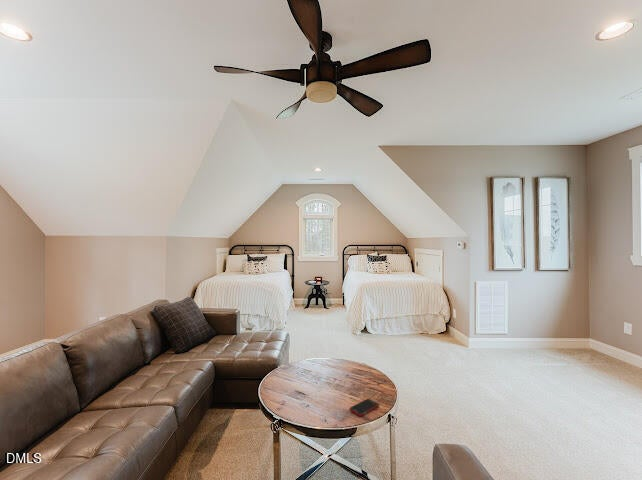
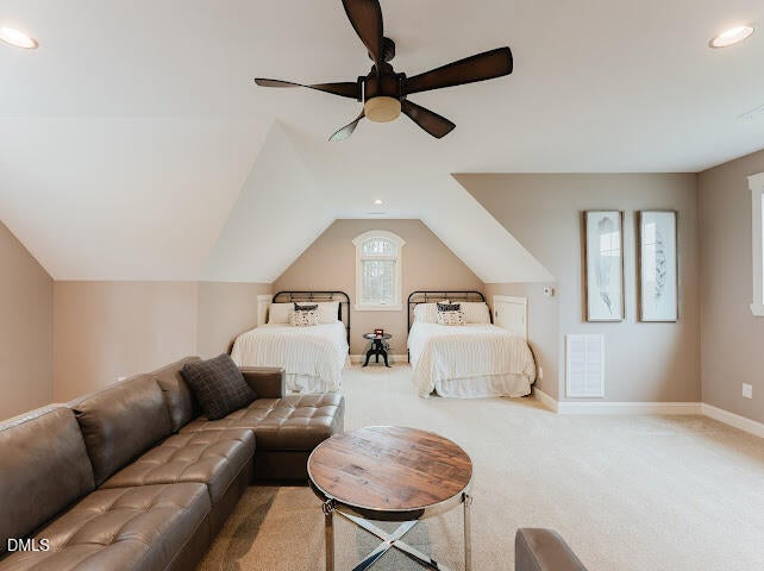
- cell phone [349,398,380,417]
